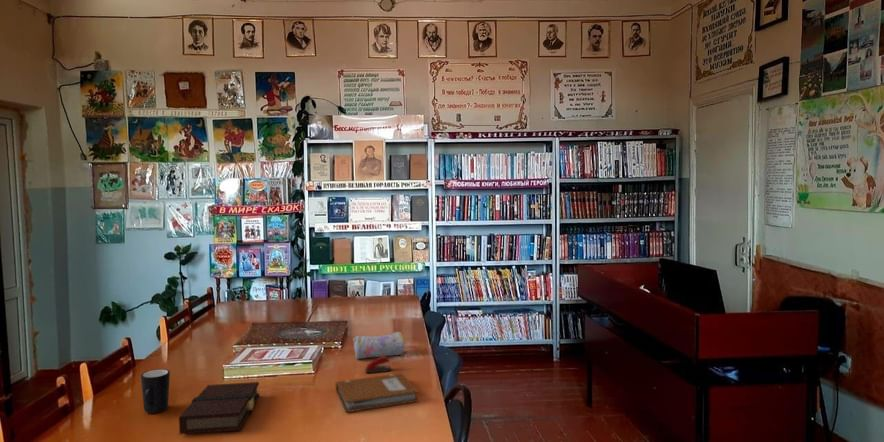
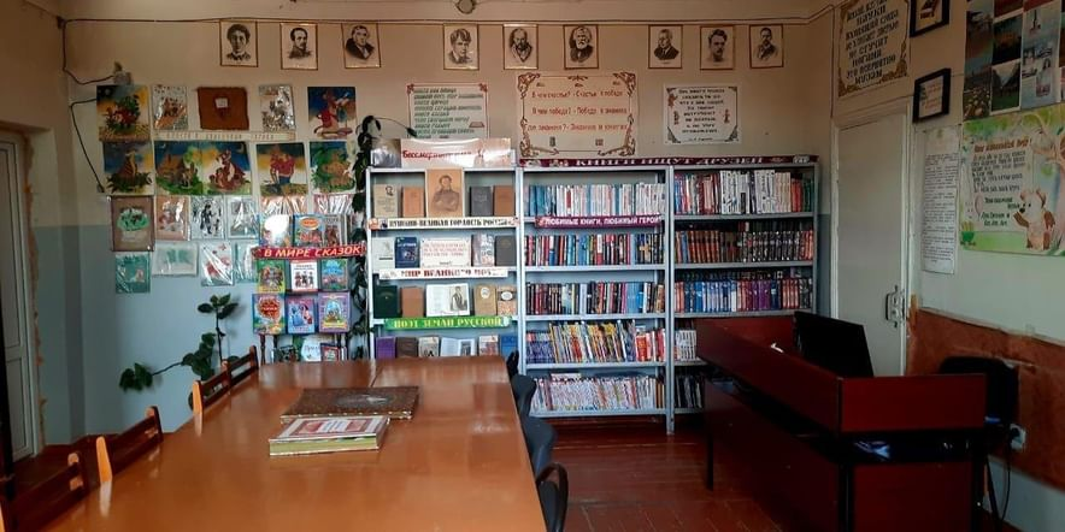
- pencil case [352,330,405,360]
- stapler [364,356,392,374]
- mug [140,368,171,414]
- notebook [335,372,419,413]
- book [178,381,260,435]
